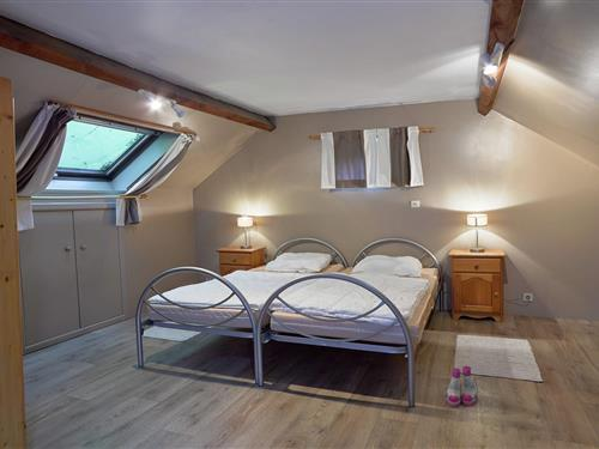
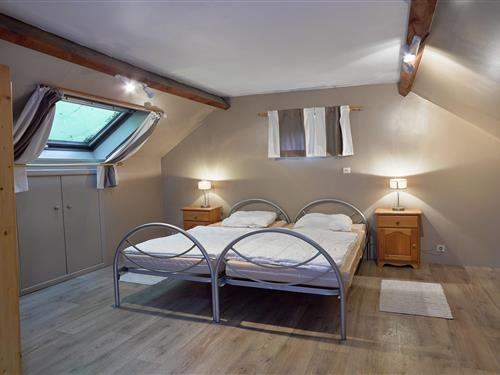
- boots [444,365,479,408]
